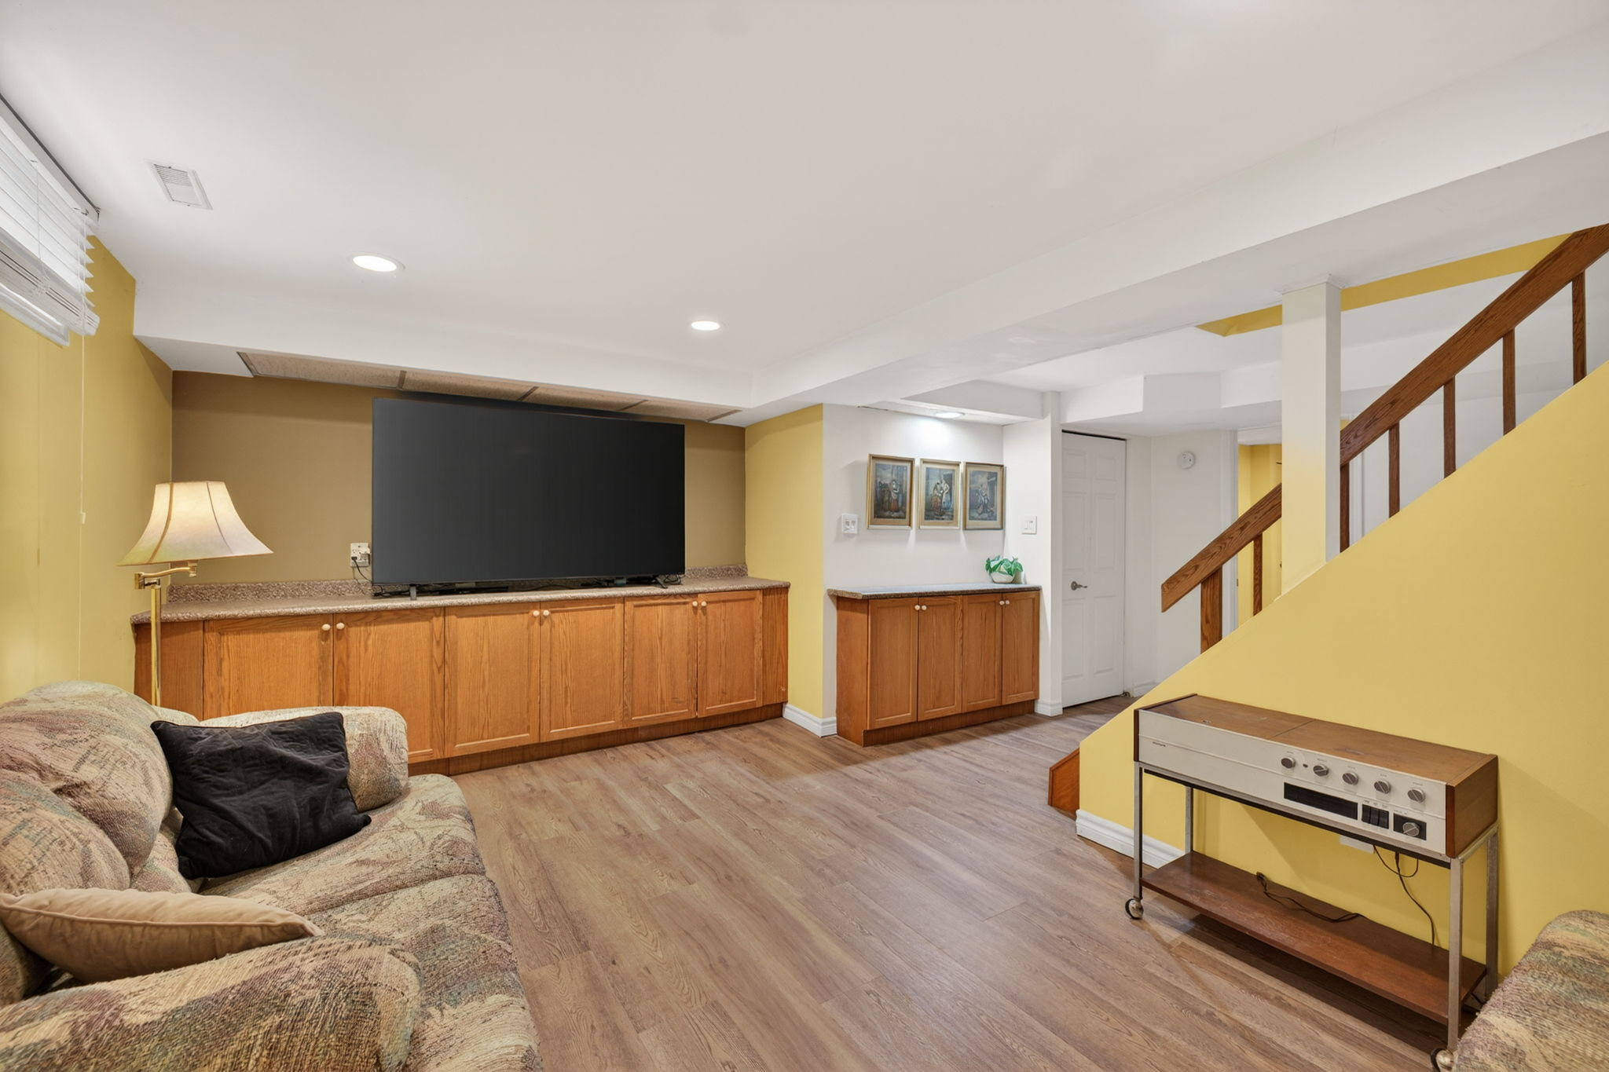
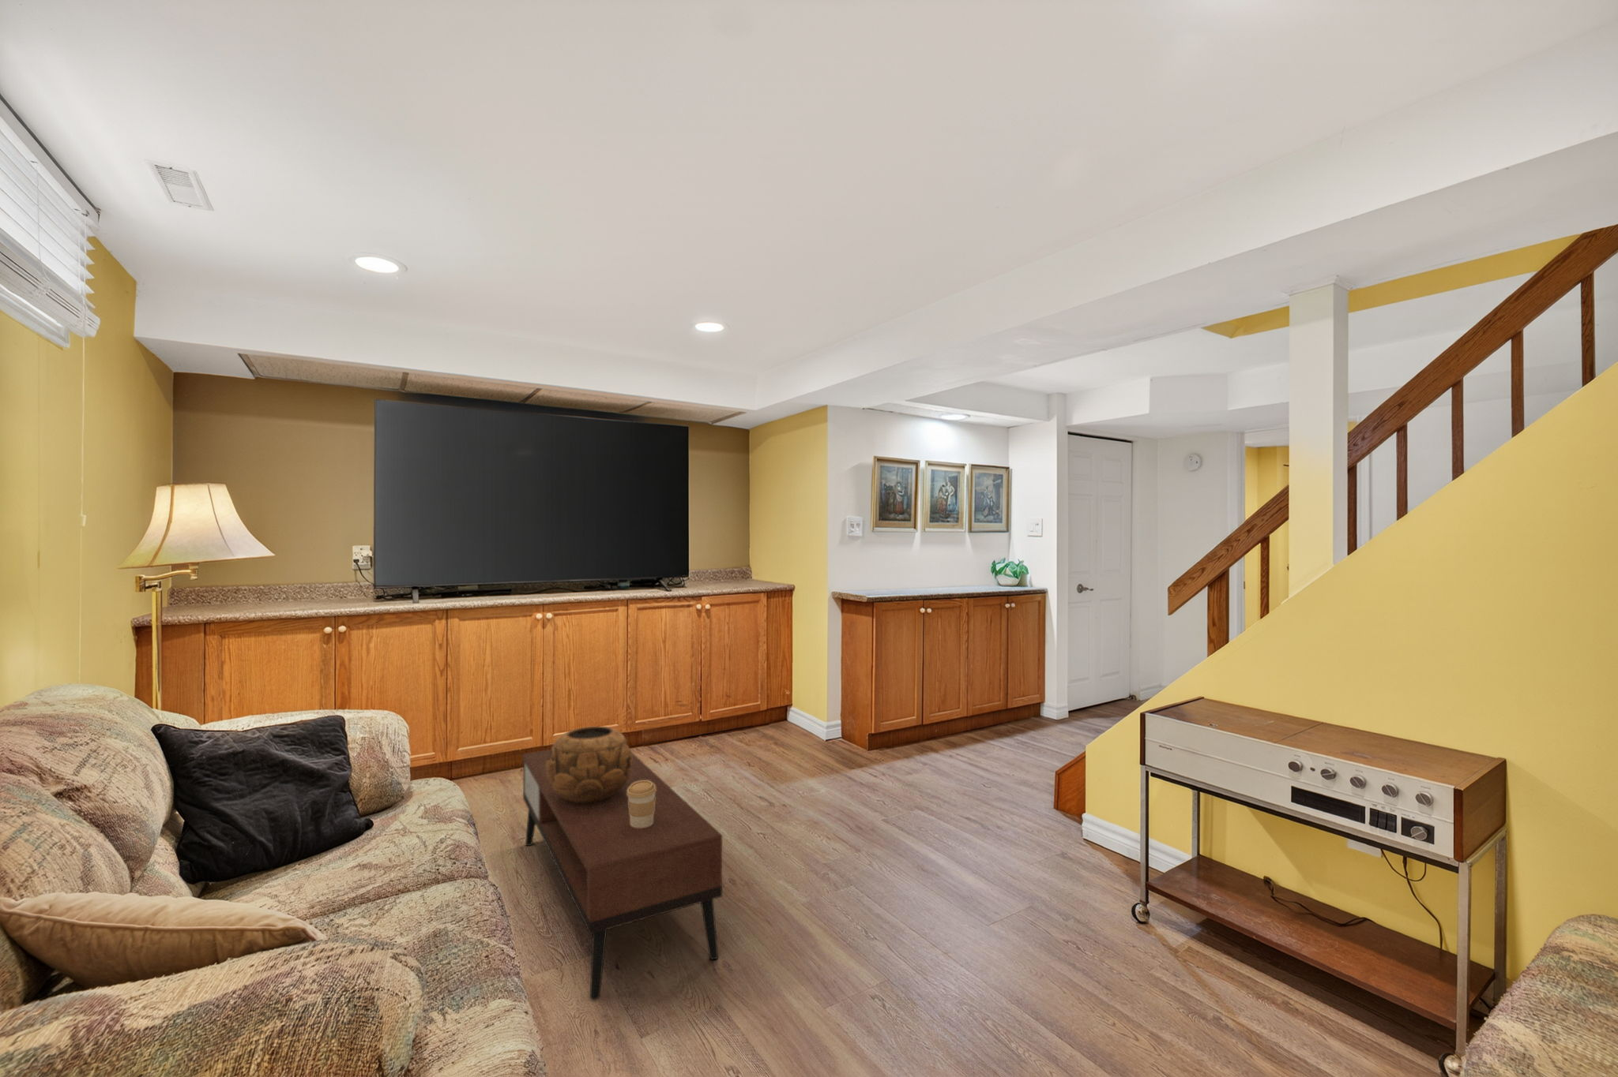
+ coffee table [522,749,723,1000]
+ decorative bowl [546,725,633,804]
+ coffee cup [627,780,656,828]
